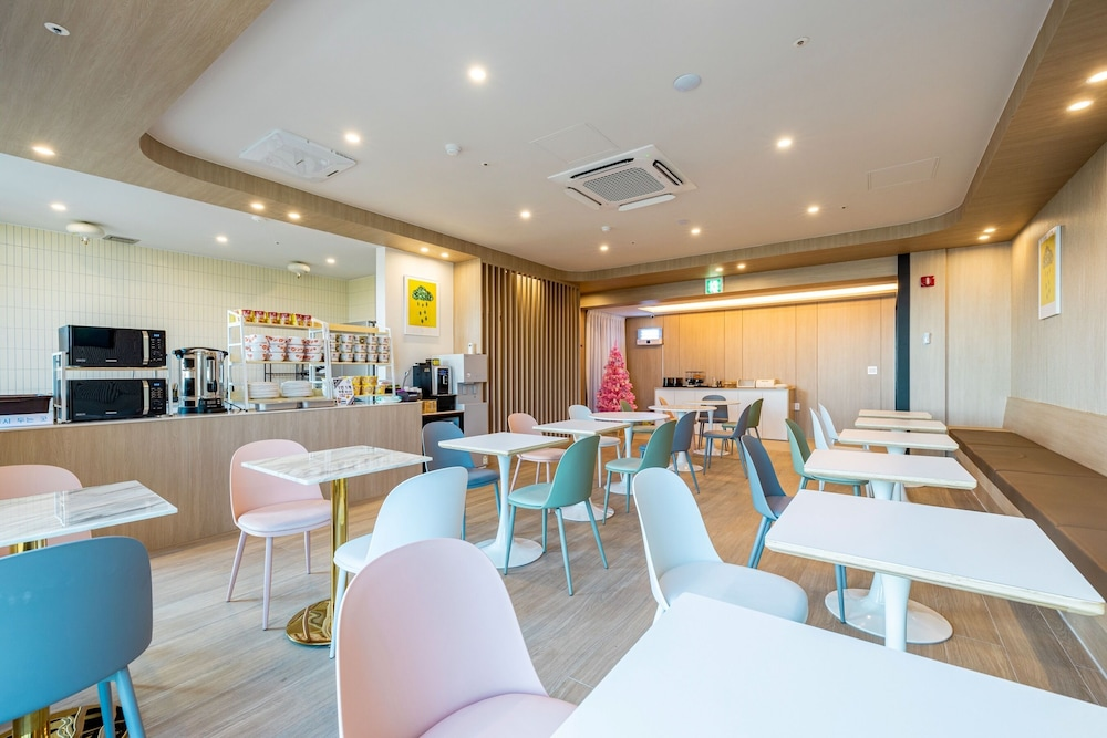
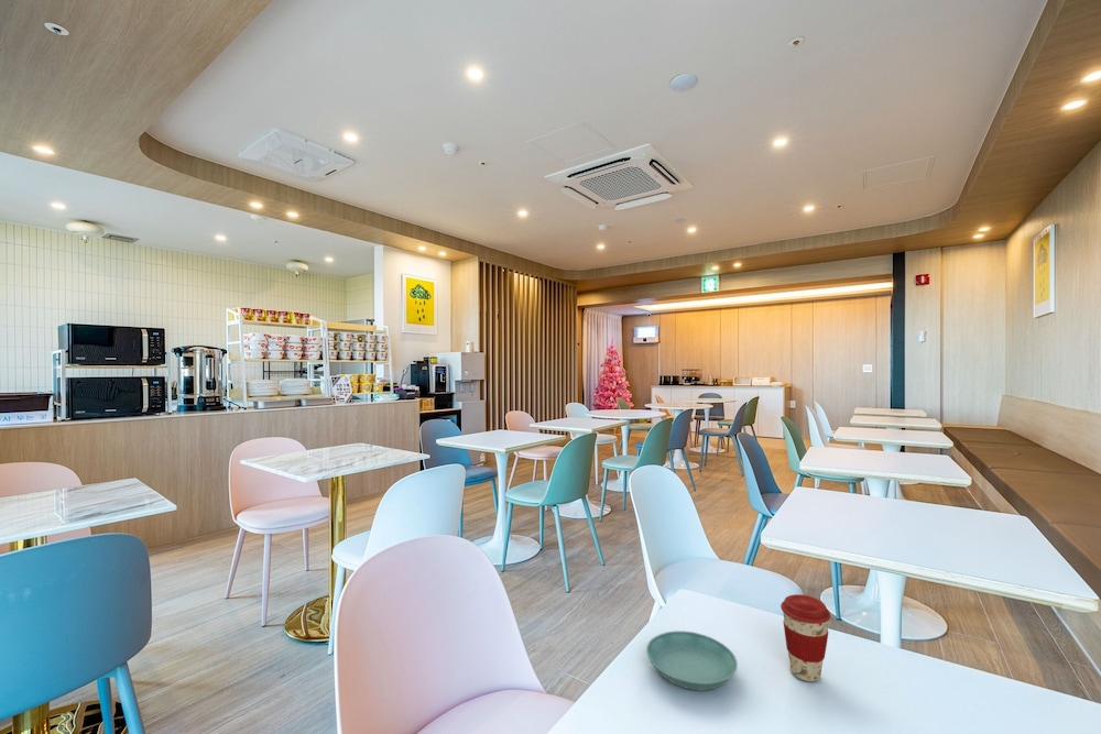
+ saucer [645,629,739,691]
+ coffee cup [780,593,831,682]
